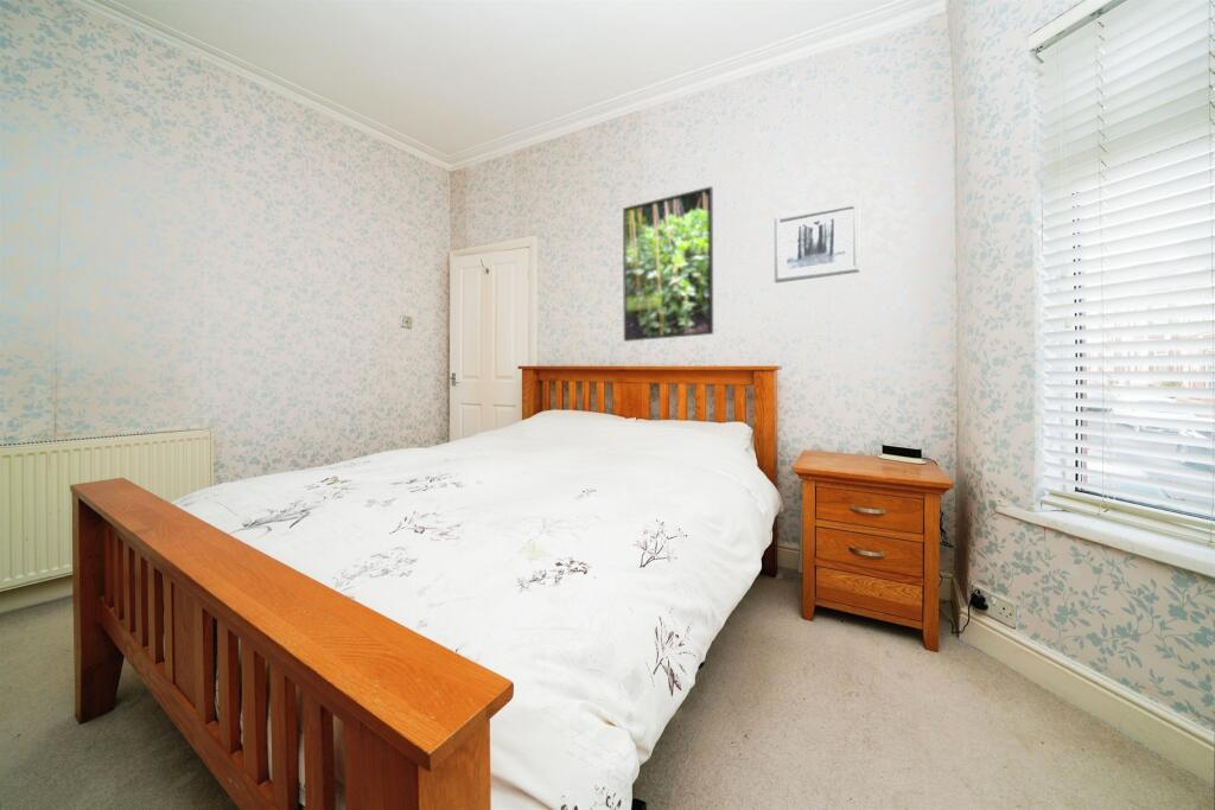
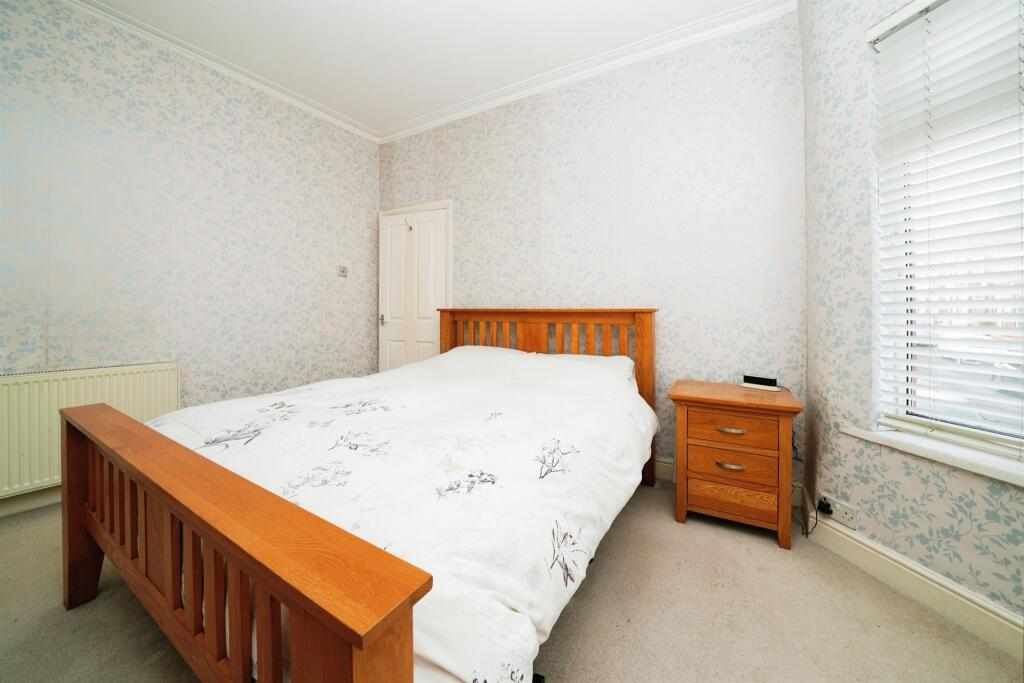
- wall art [774,199,860,283]
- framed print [622,185,714,343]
